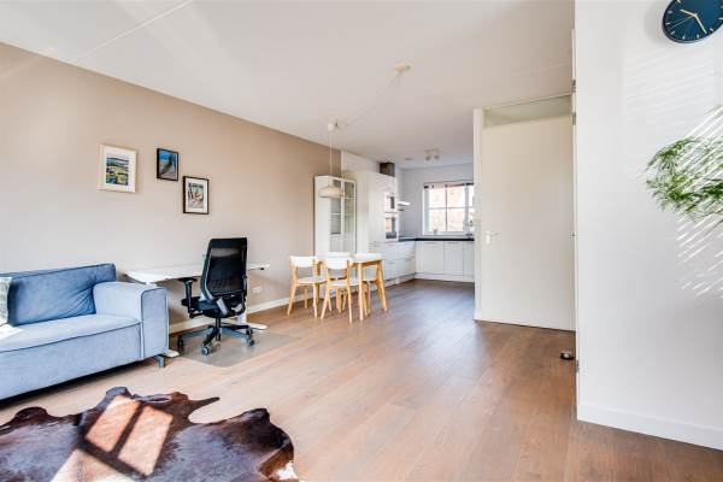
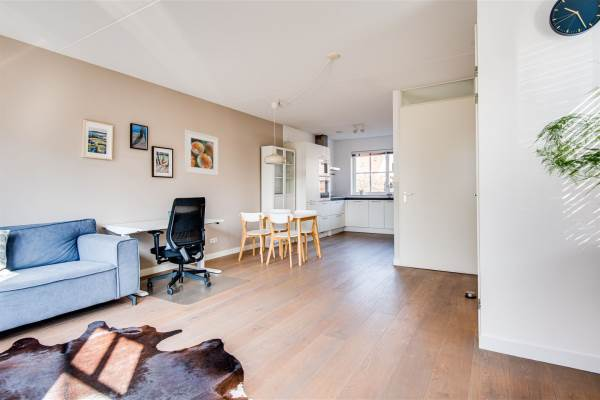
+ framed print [184,129,219,177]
